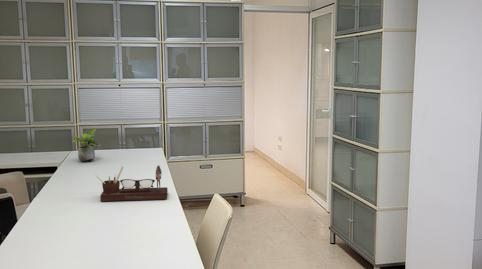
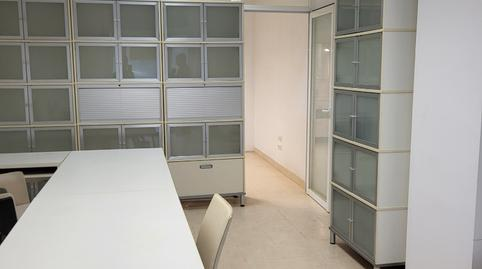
- desk organizer [94,164,169,202]
- potted plant [72,128,102,162]
